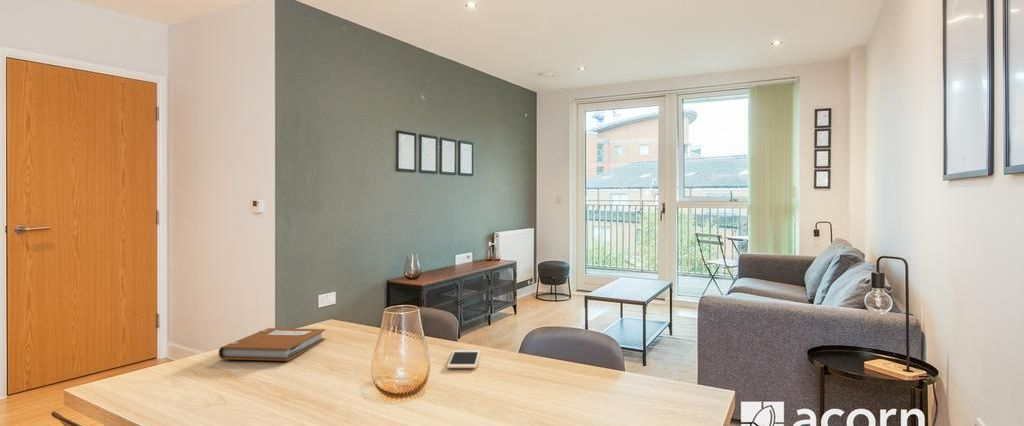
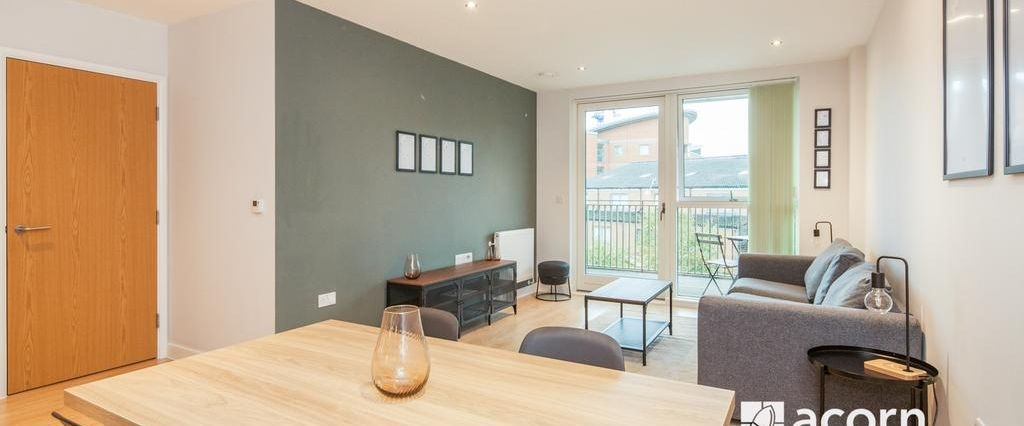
- notebook [218,327,326,362]
- cell phone [446,349,481,369]
